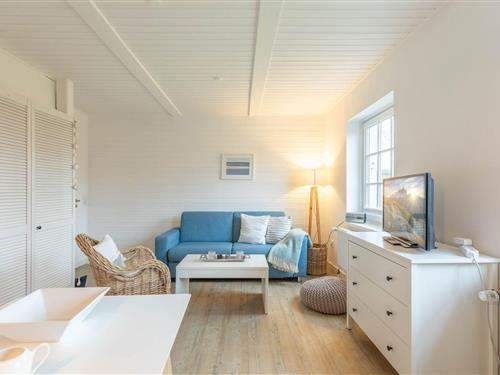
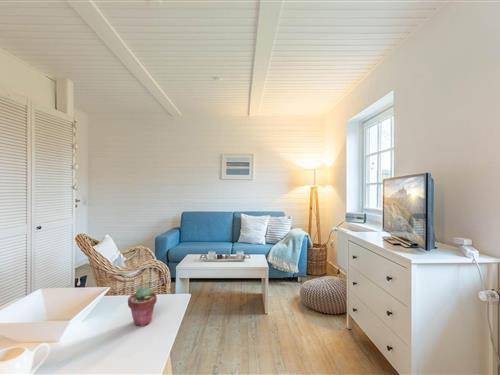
+ potted succulent [127,285,158,327]
